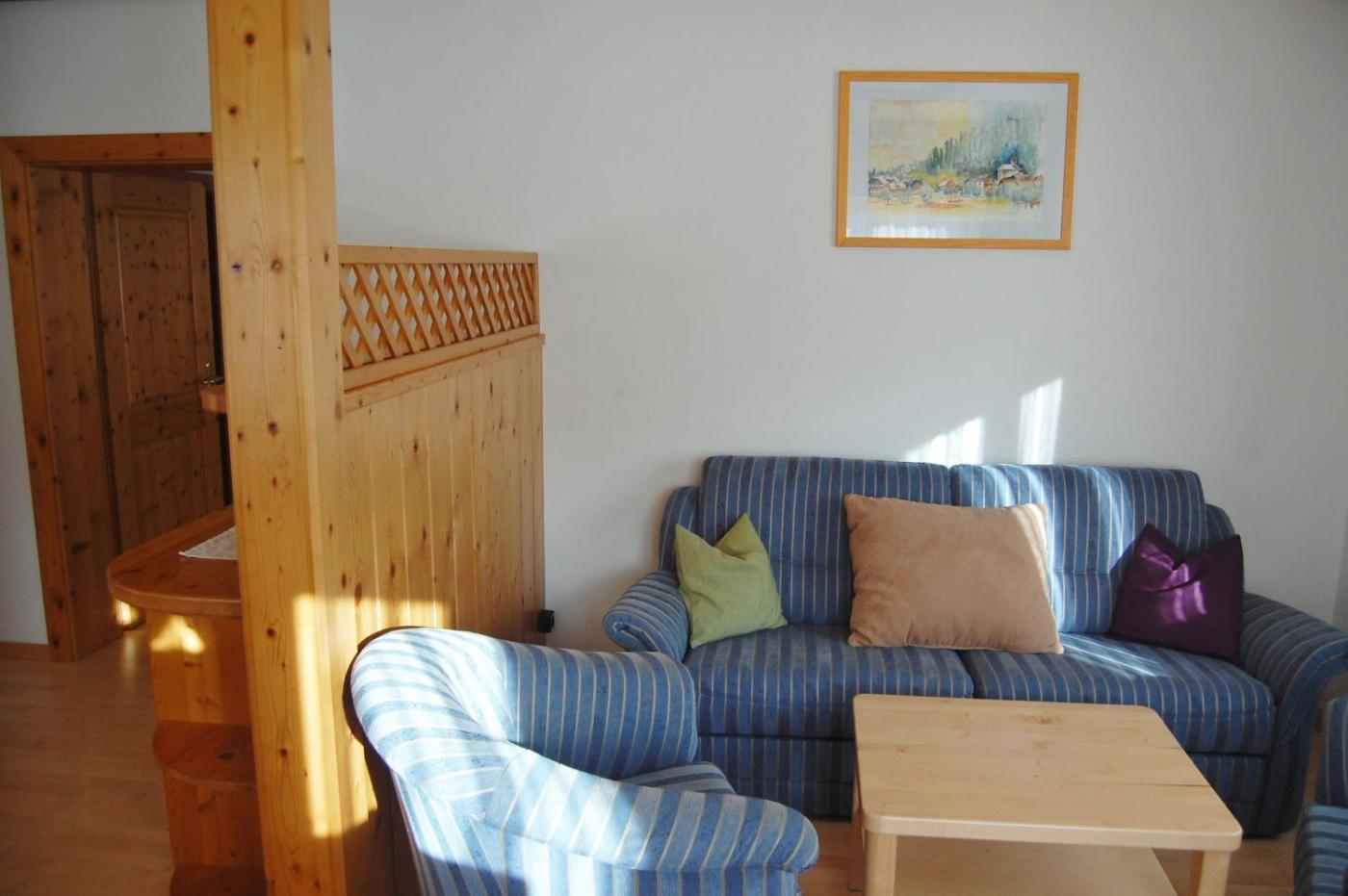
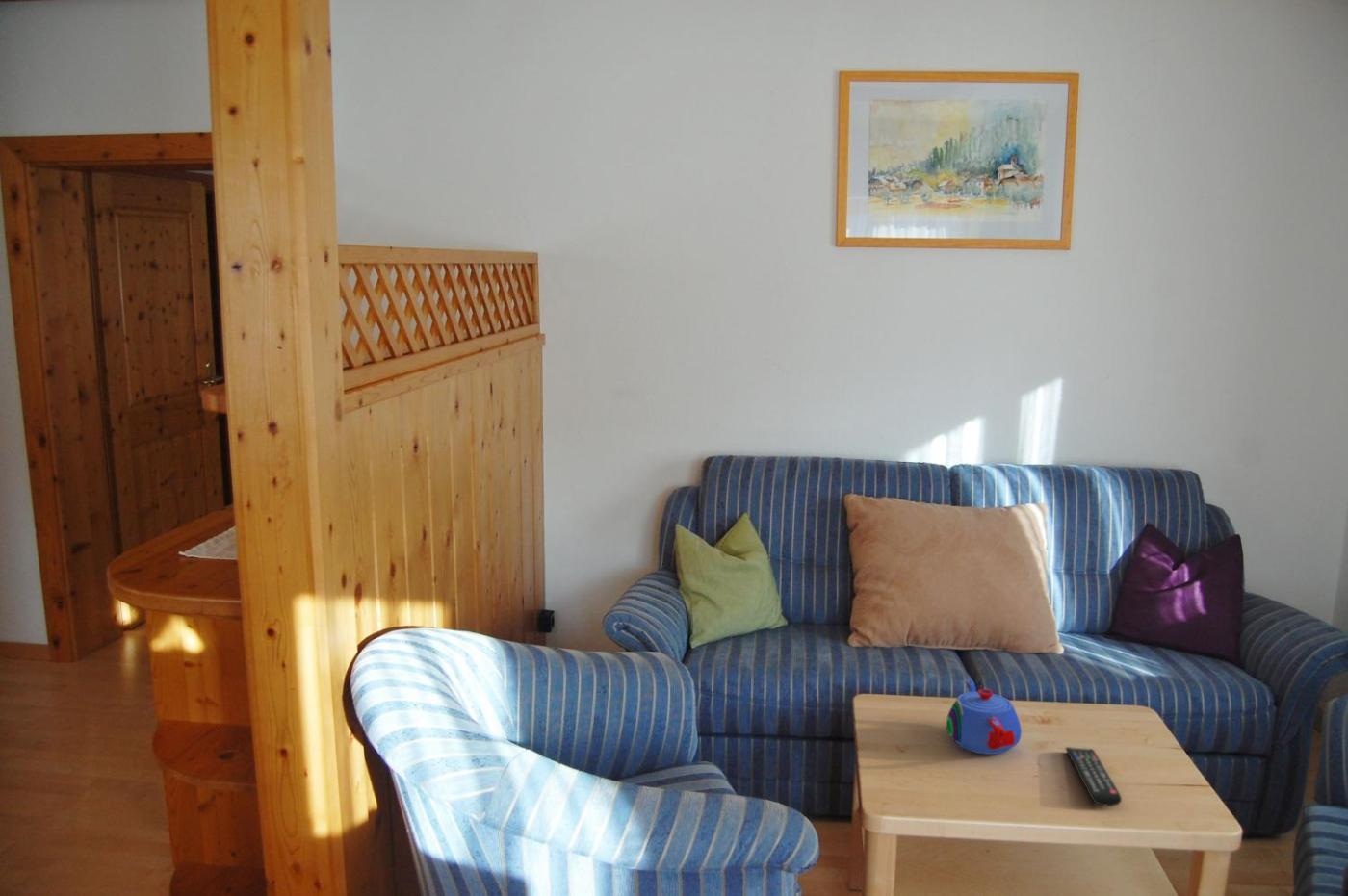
+ remote control [1065,746,1123,807]
+ teapot [946,678,1023,755]
